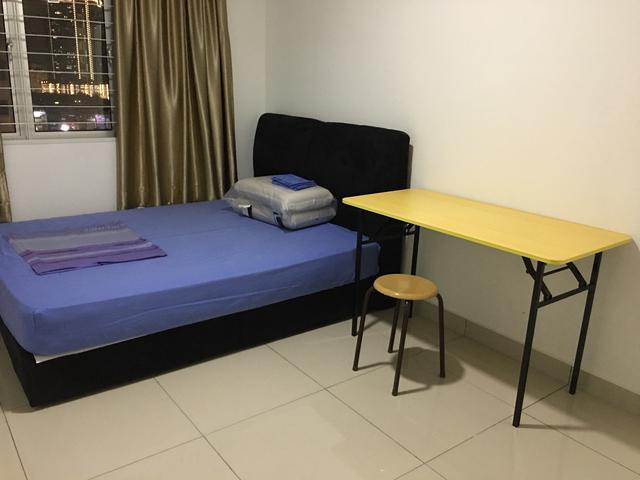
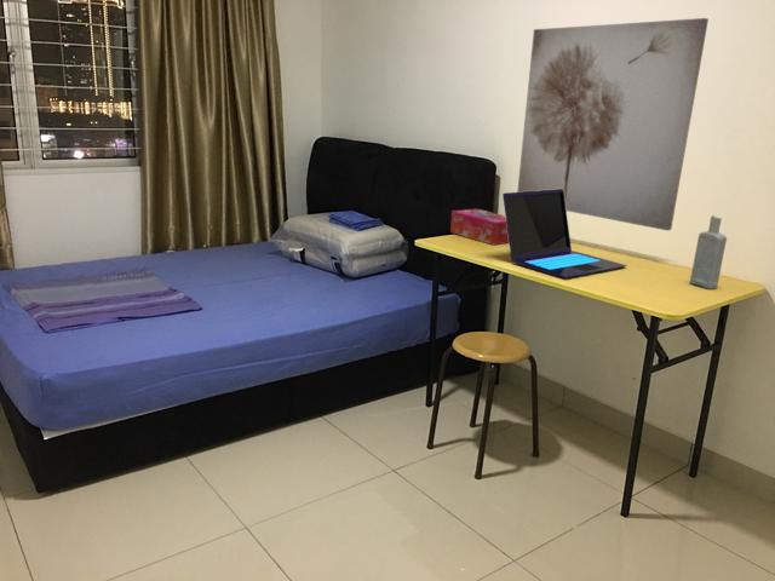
+ laptop [501,189,628,280]
+ tissue box [449,208,510,247]
+ bottle [689,214,728,290]
+ wall art [516,17,710,232]
